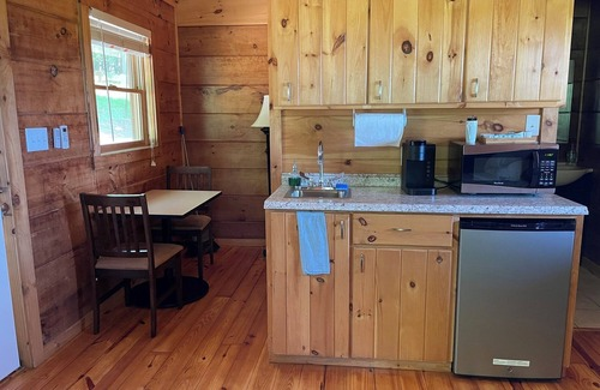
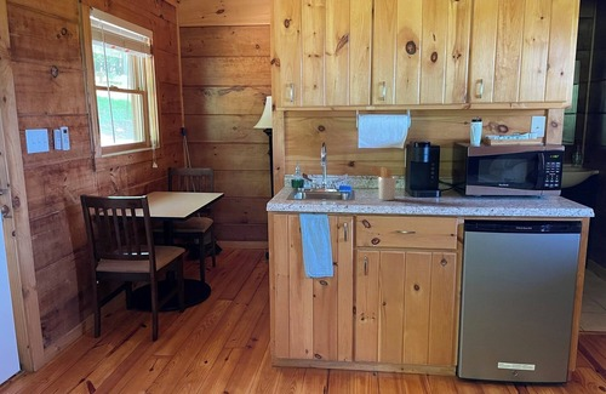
+ utensil holder [367,165,398,201]
